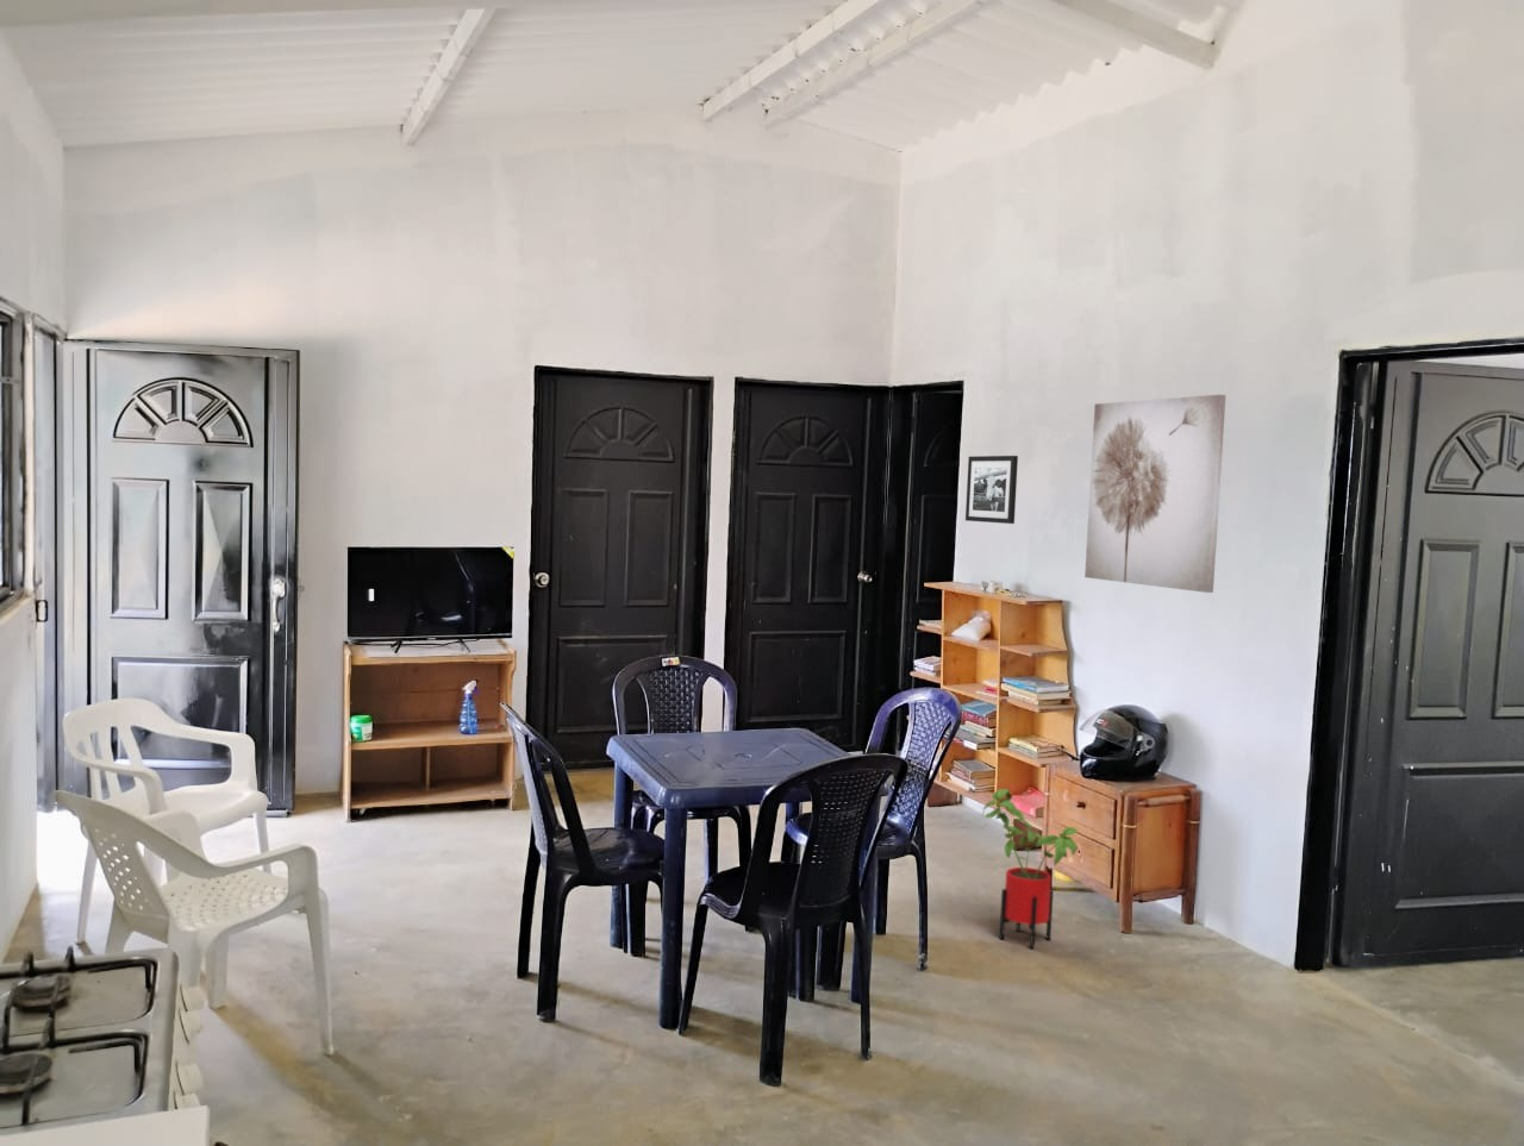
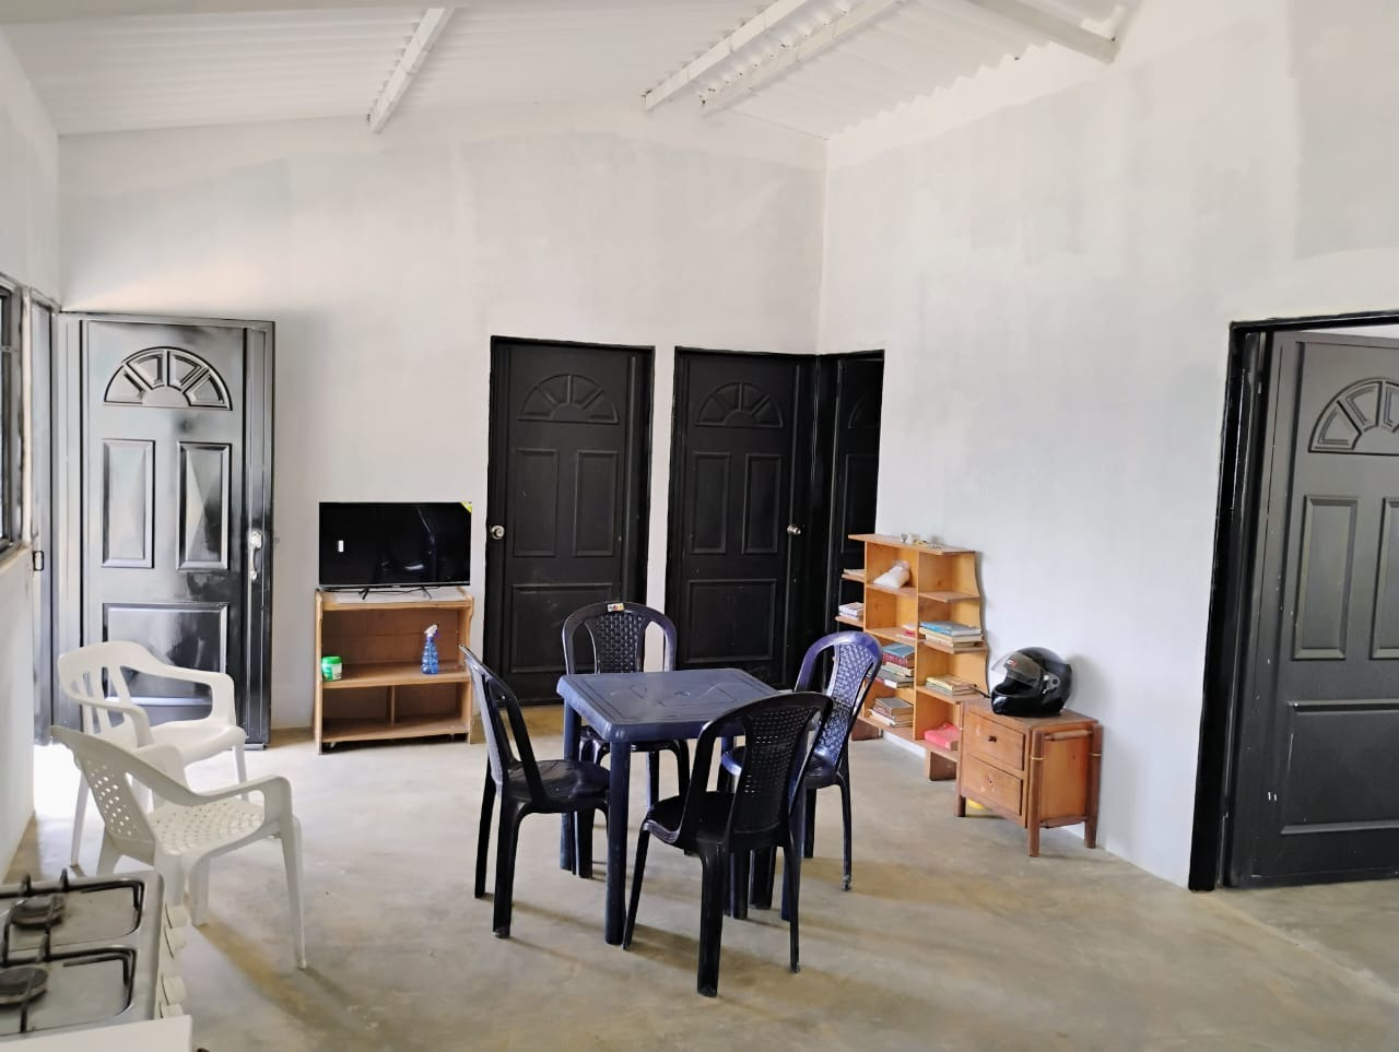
- wall art [1083,394,1228,593]
- picture frame [964,455,1020,525]
- house plant [981,787,1079,950]
